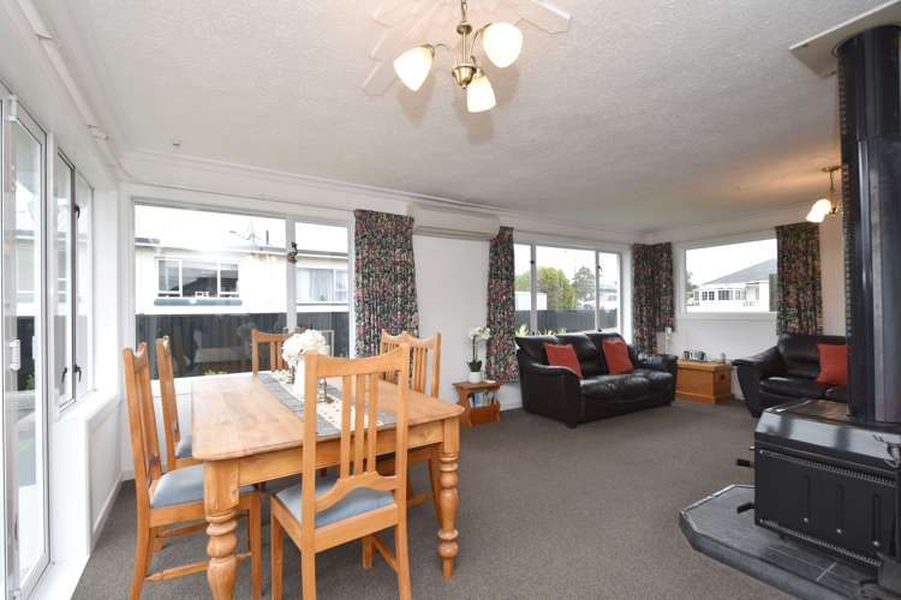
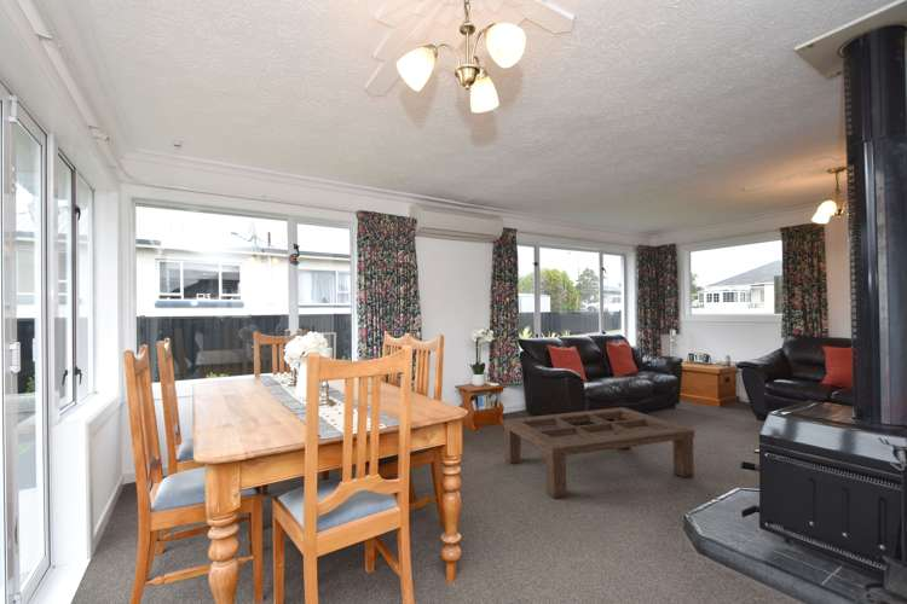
+ coffee table [502,406,695,500]
